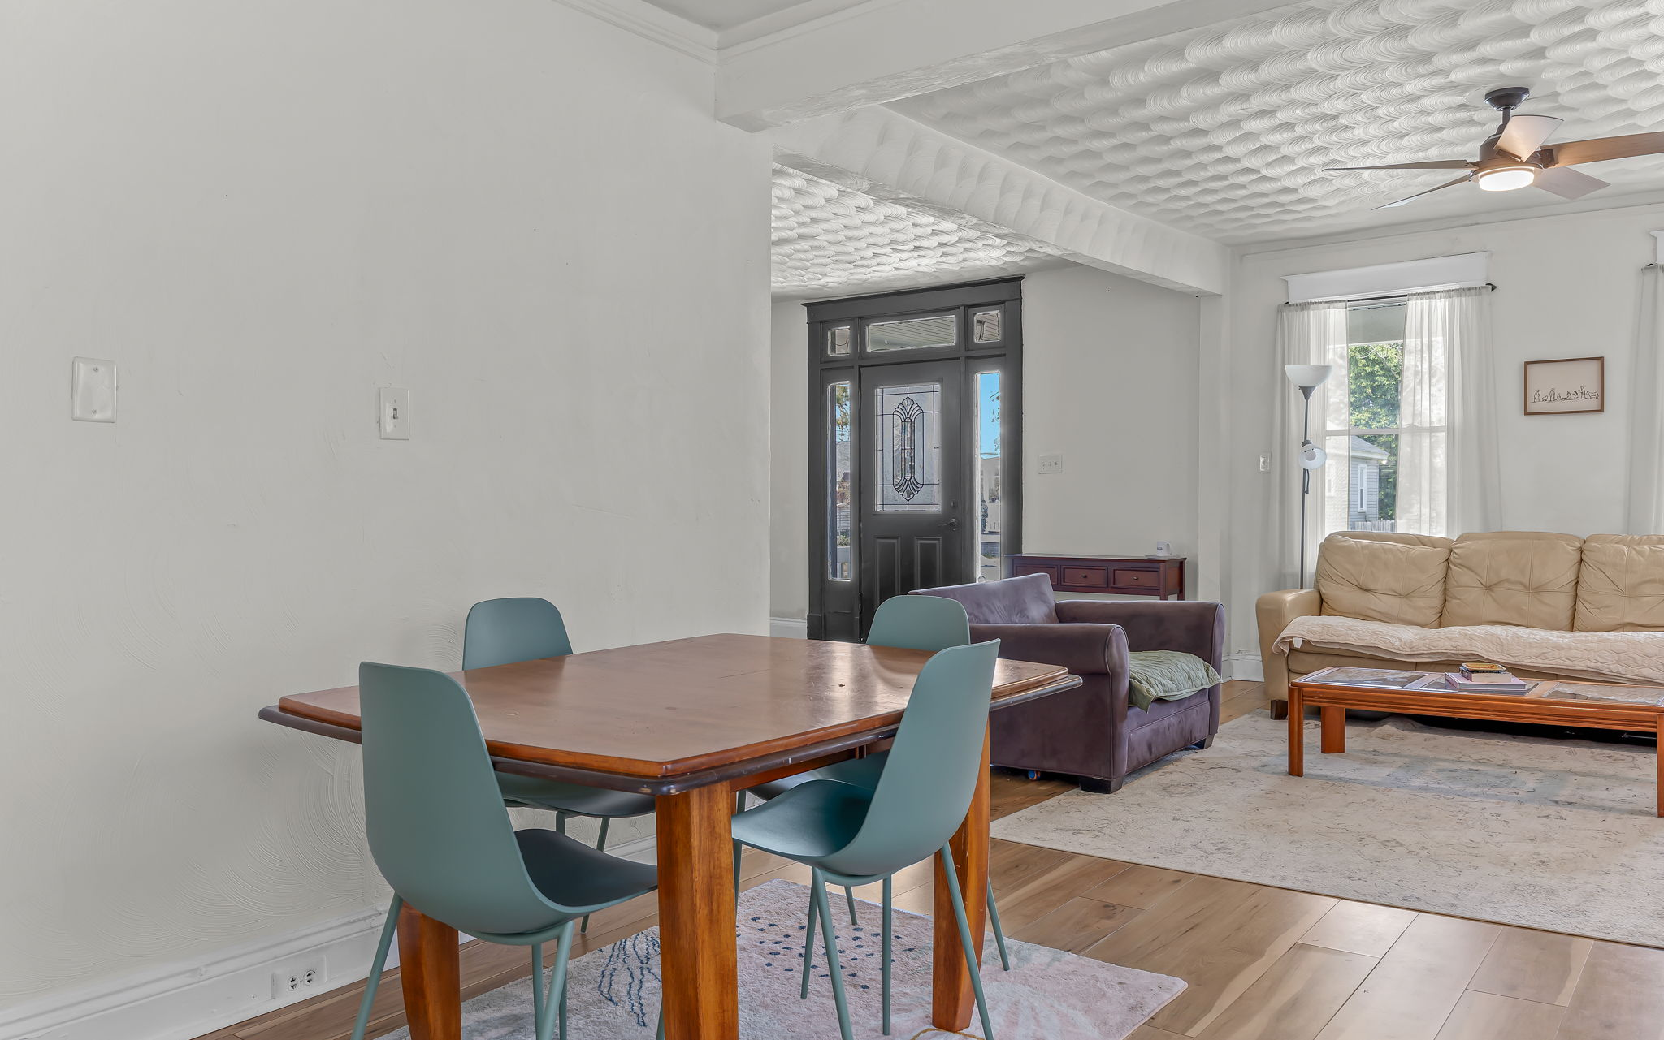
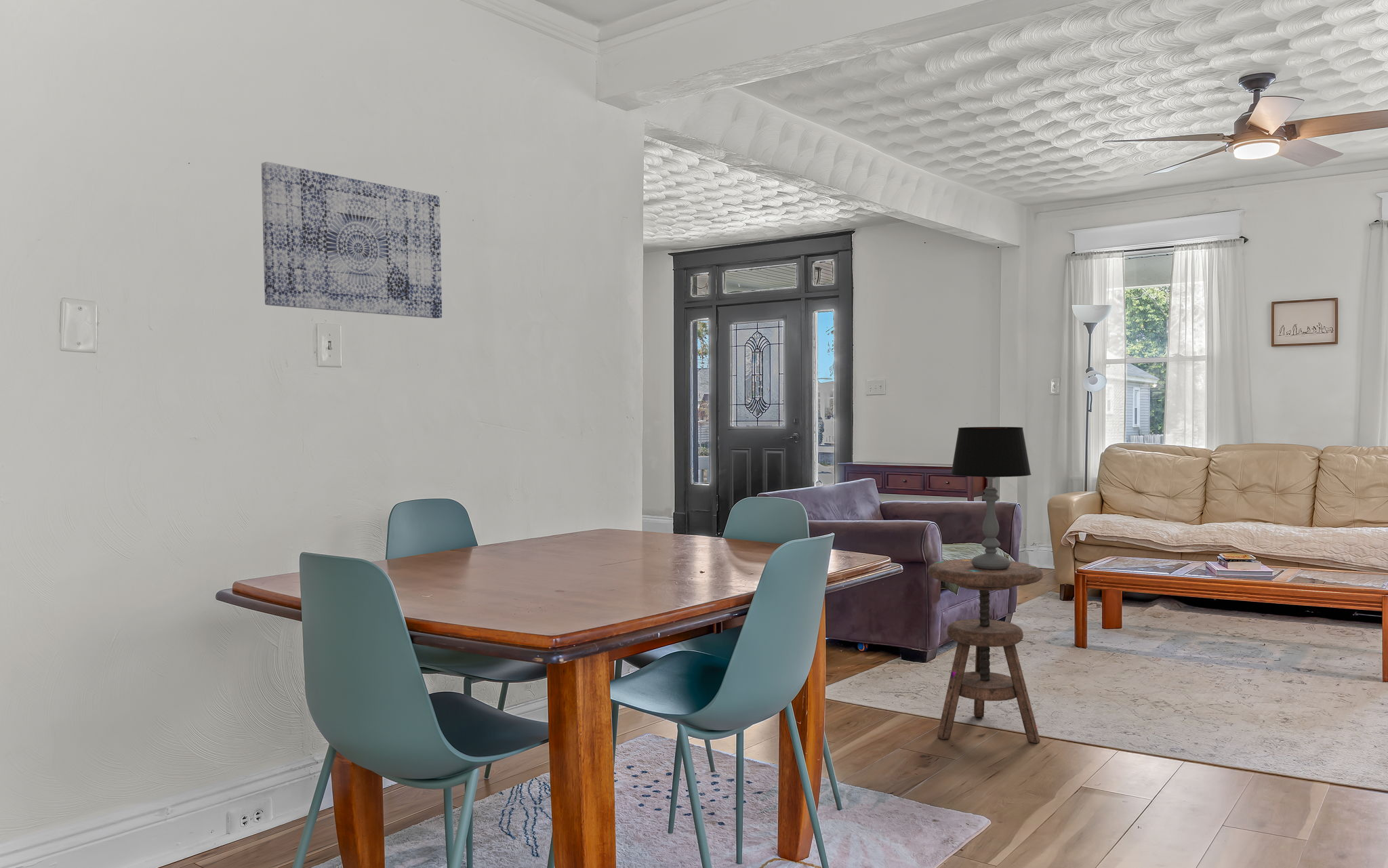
+ side table [926,558,1044,744]
+ wall art [261,161,443,319]
+ table lamp [950,426,1032,570]
